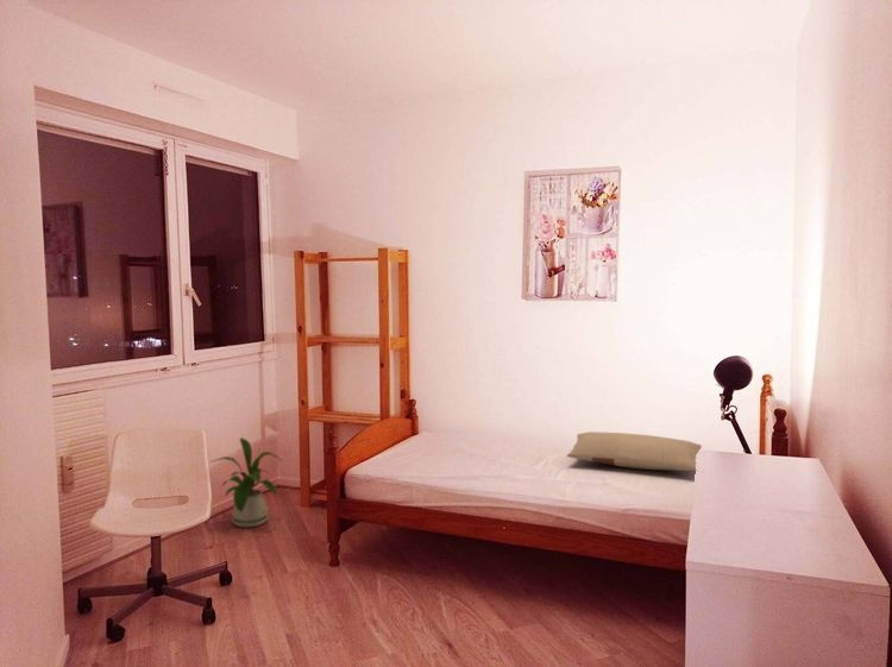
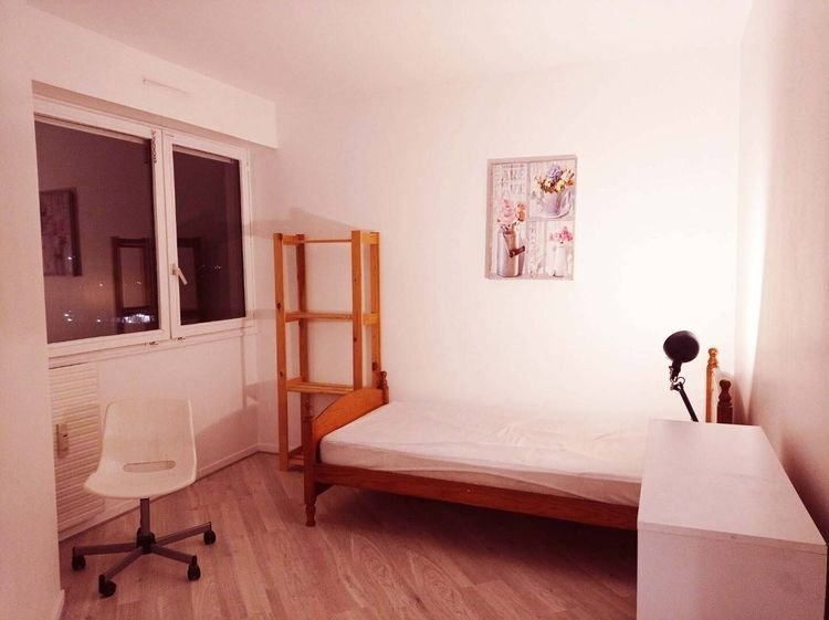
- house plant [208,436,284,528]
- pillow [566,430,703,472]
